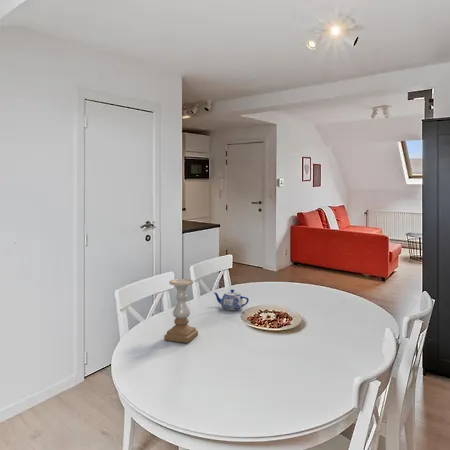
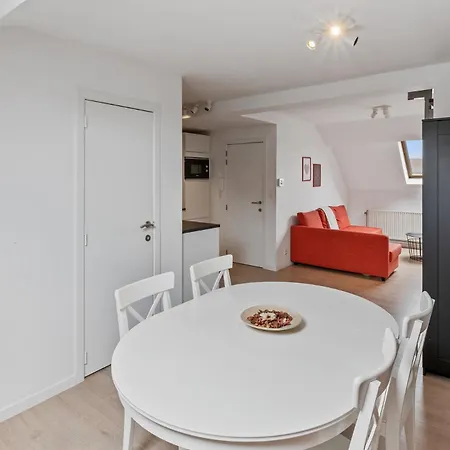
- candle holder [163,278,199,344]
- teapot [213,289,250,311]
